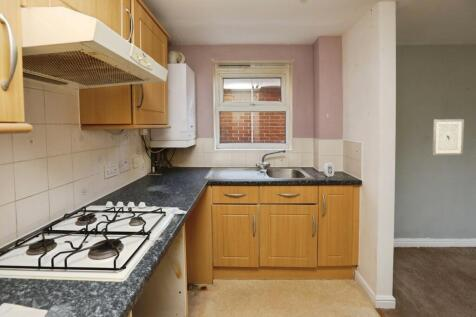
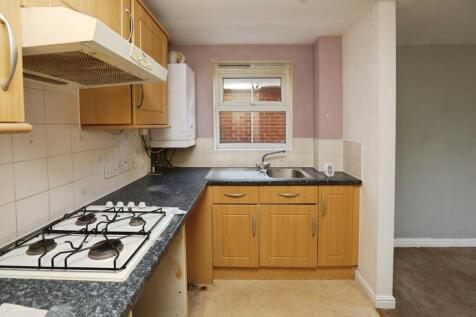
- wall art [432,118,465,156]
